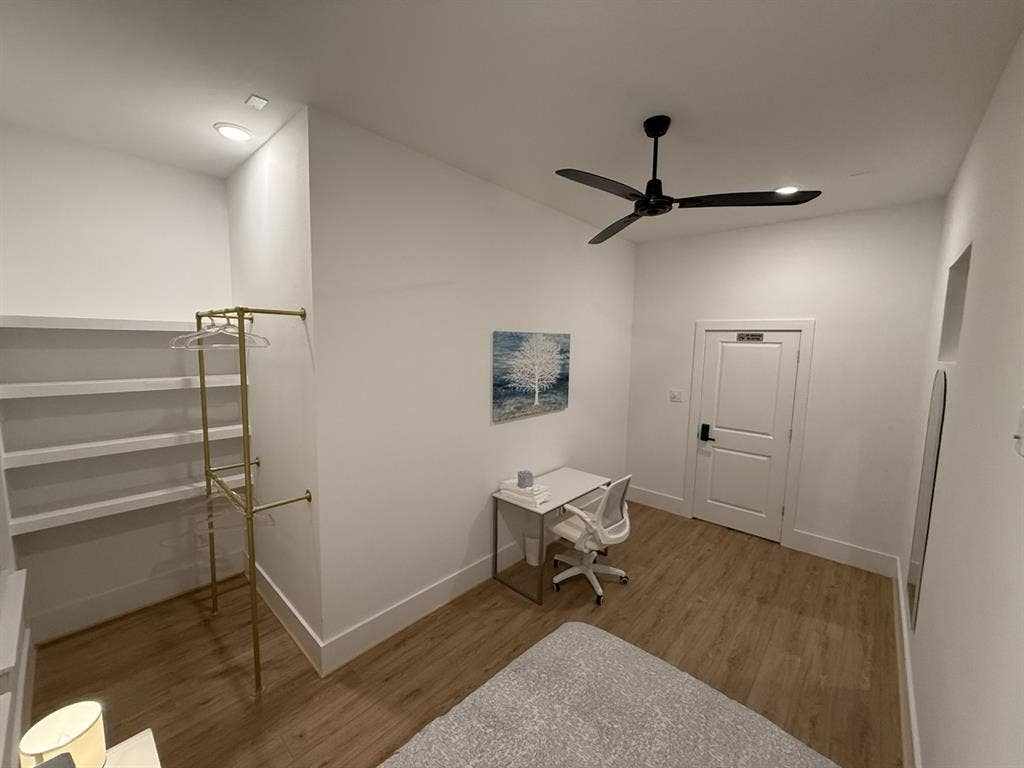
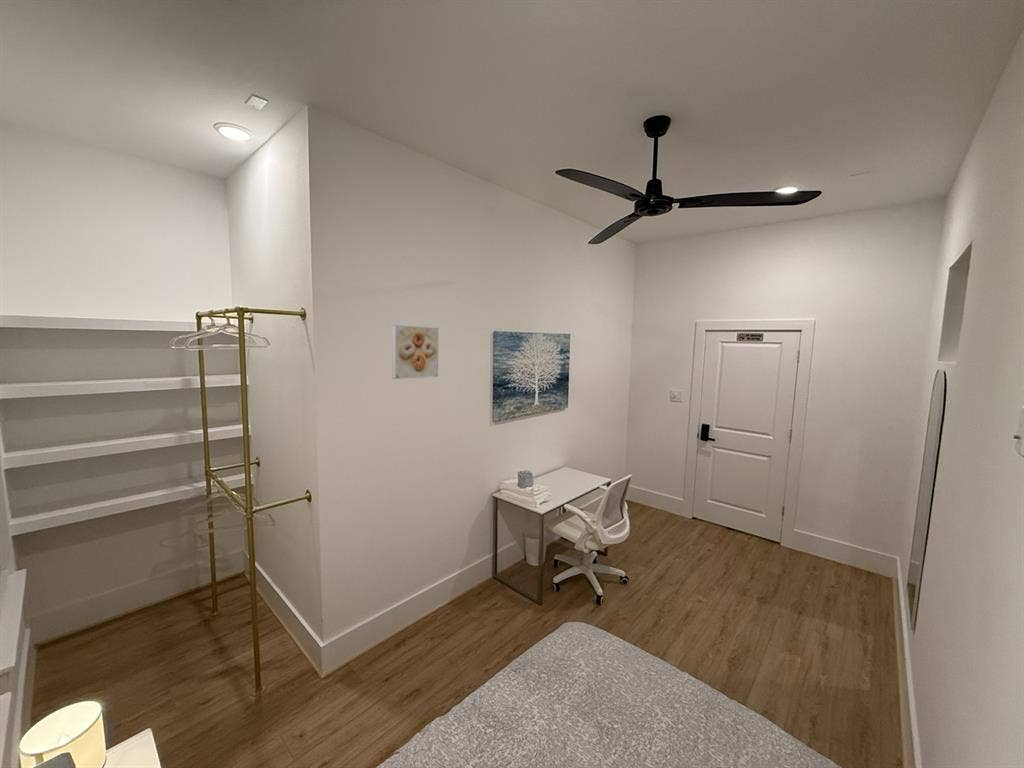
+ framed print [391,324,439,380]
